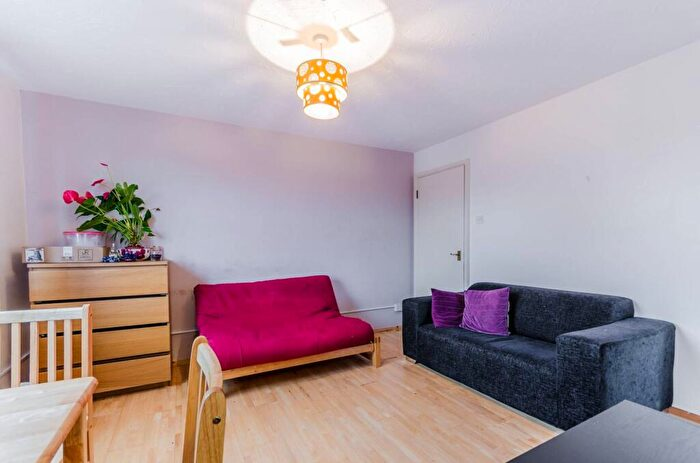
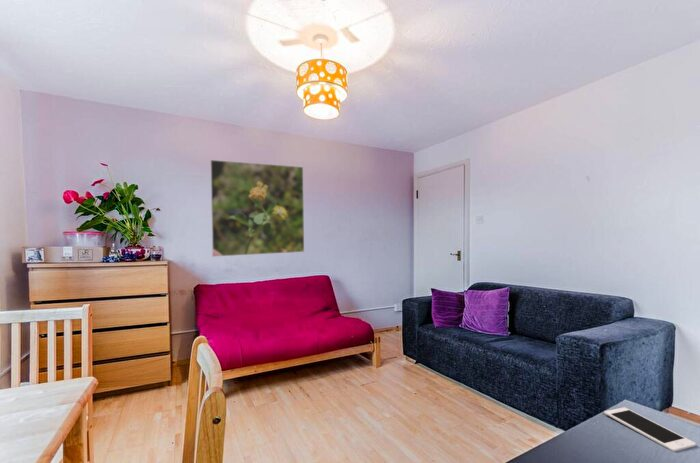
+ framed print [209,159,305,258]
+ cell phone [604,406,697,453]
